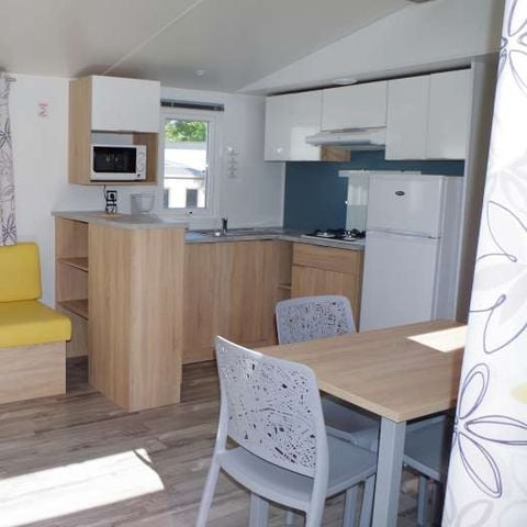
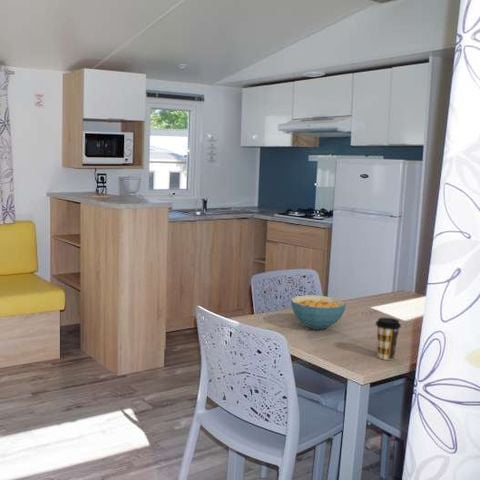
+ coffee cup [375,317,402,361]
+ cereal bowl [290,294,347,331]
